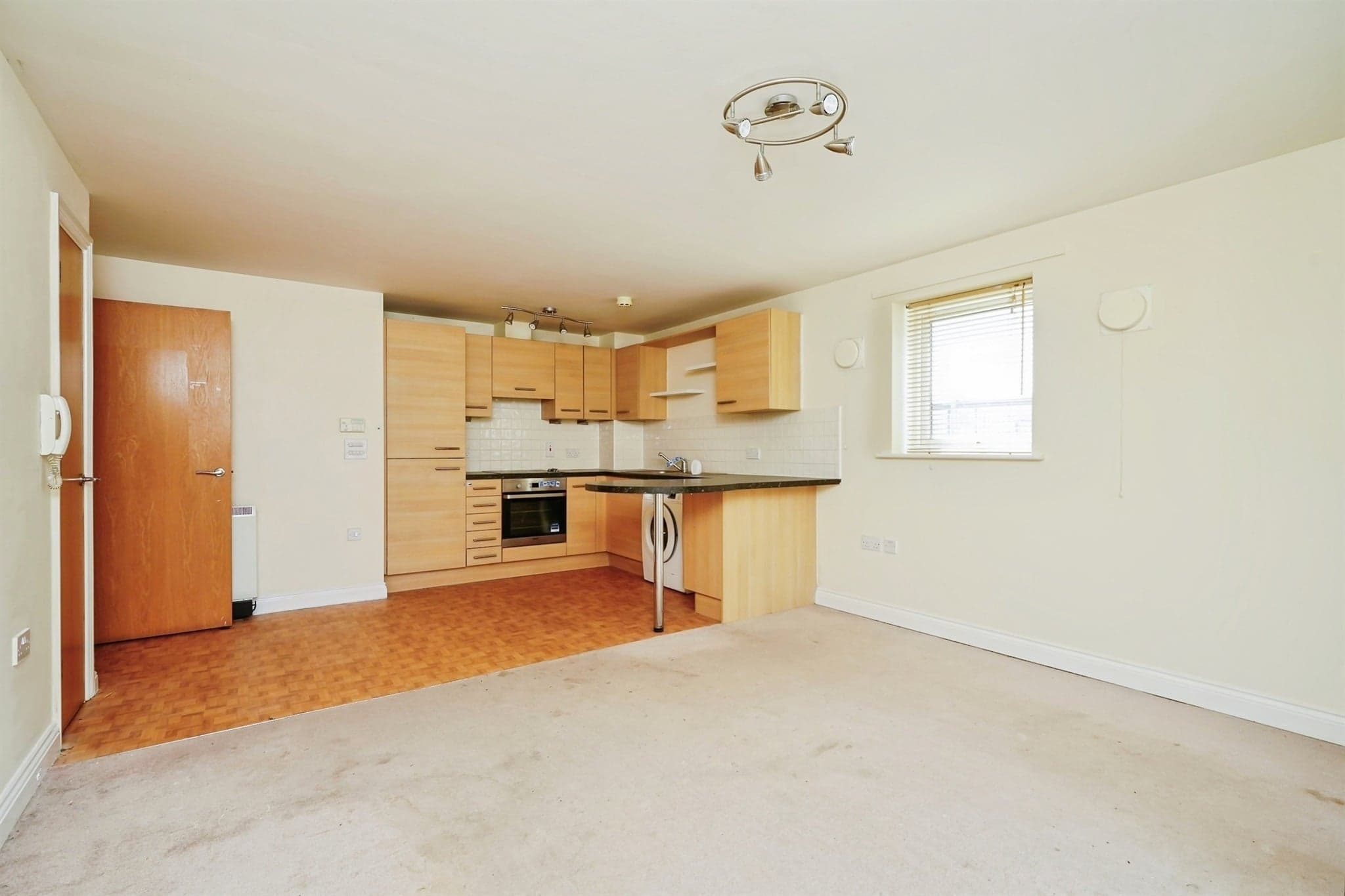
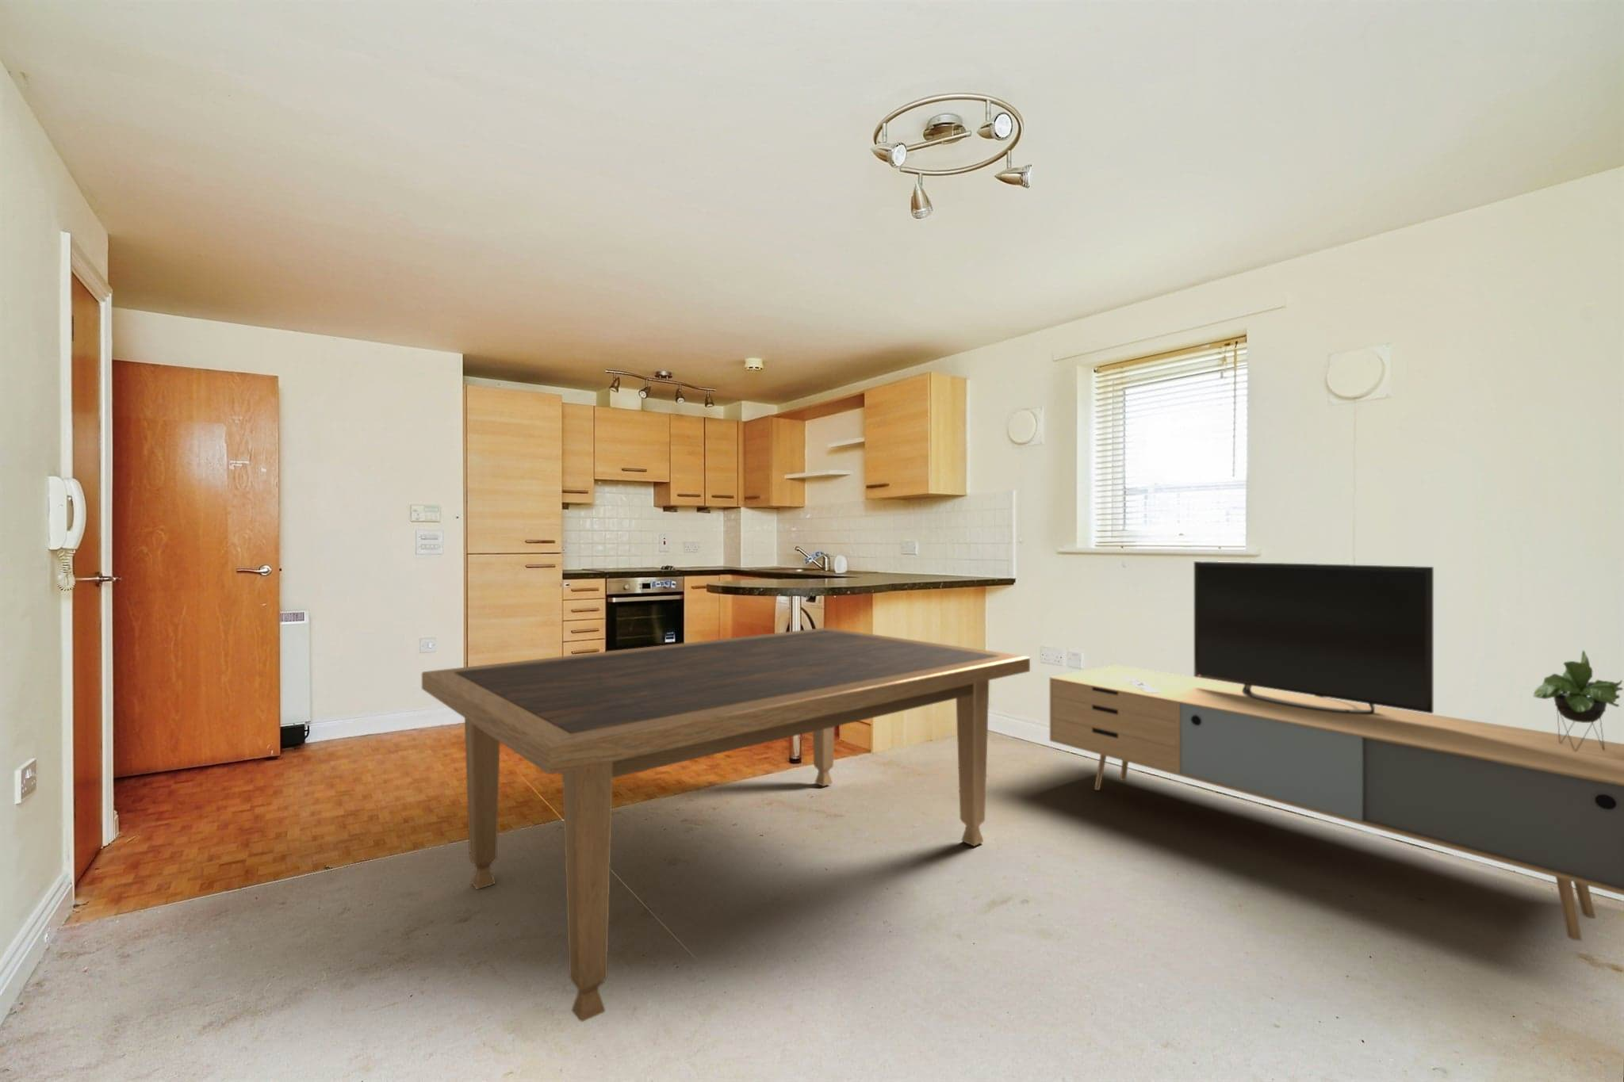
+ dining table [421,627,1031,1023]
+ media console [1049,560,1624,942]
